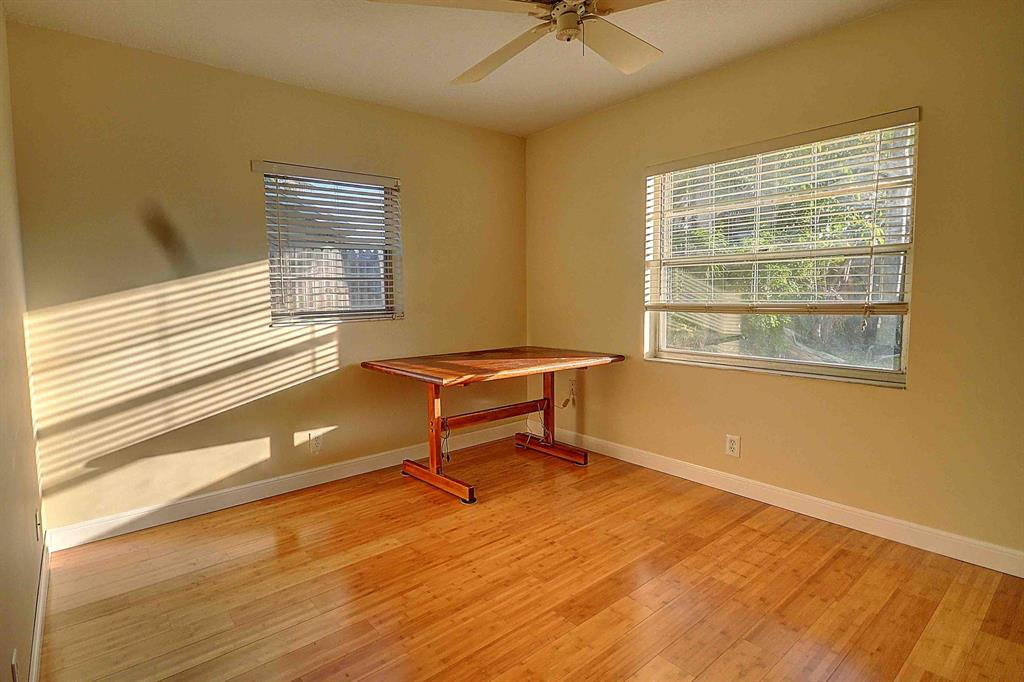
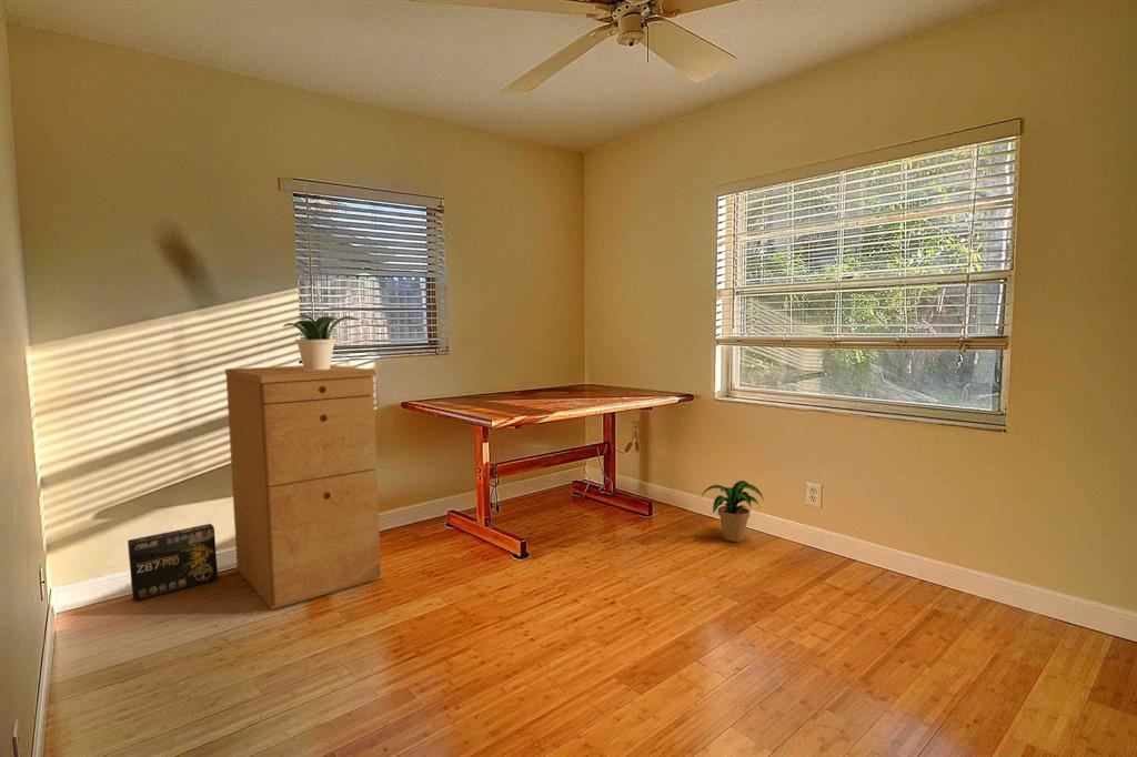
+ potted plant [282,314,361,370]
+ box [127,523,219,603]
+ potted plant [701,480,765,543]
+ filing cabinet [224,364,382,610]
